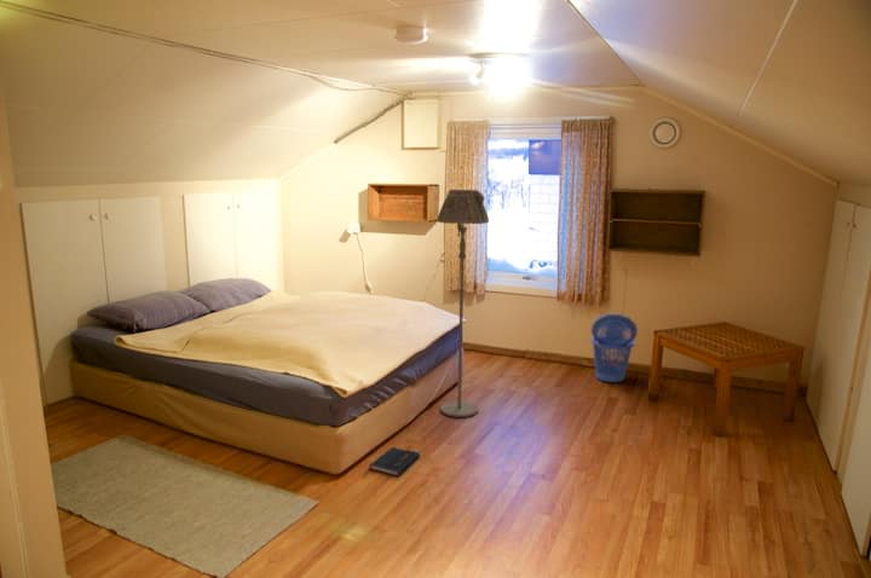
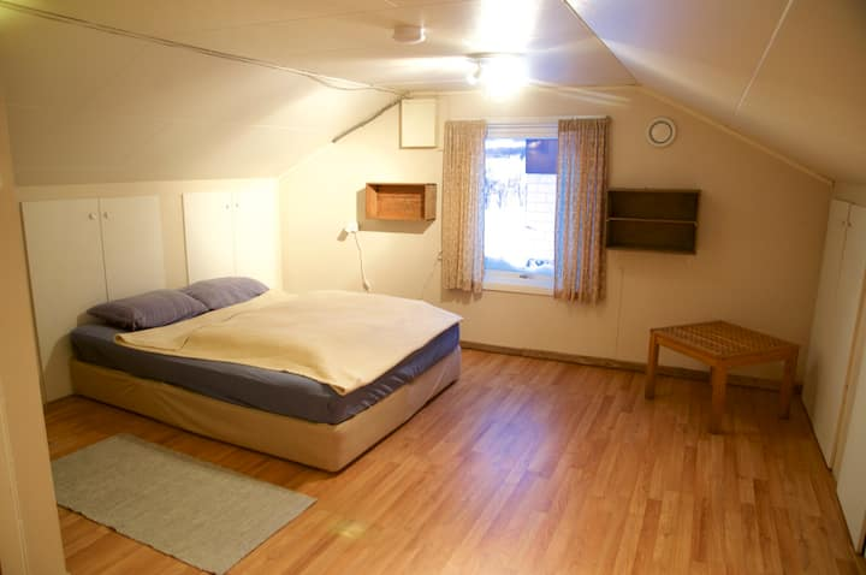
- book [362,446,421,478]
- laundry basket [589,313,639,383]
- floor lamp [436,189,490,418]
